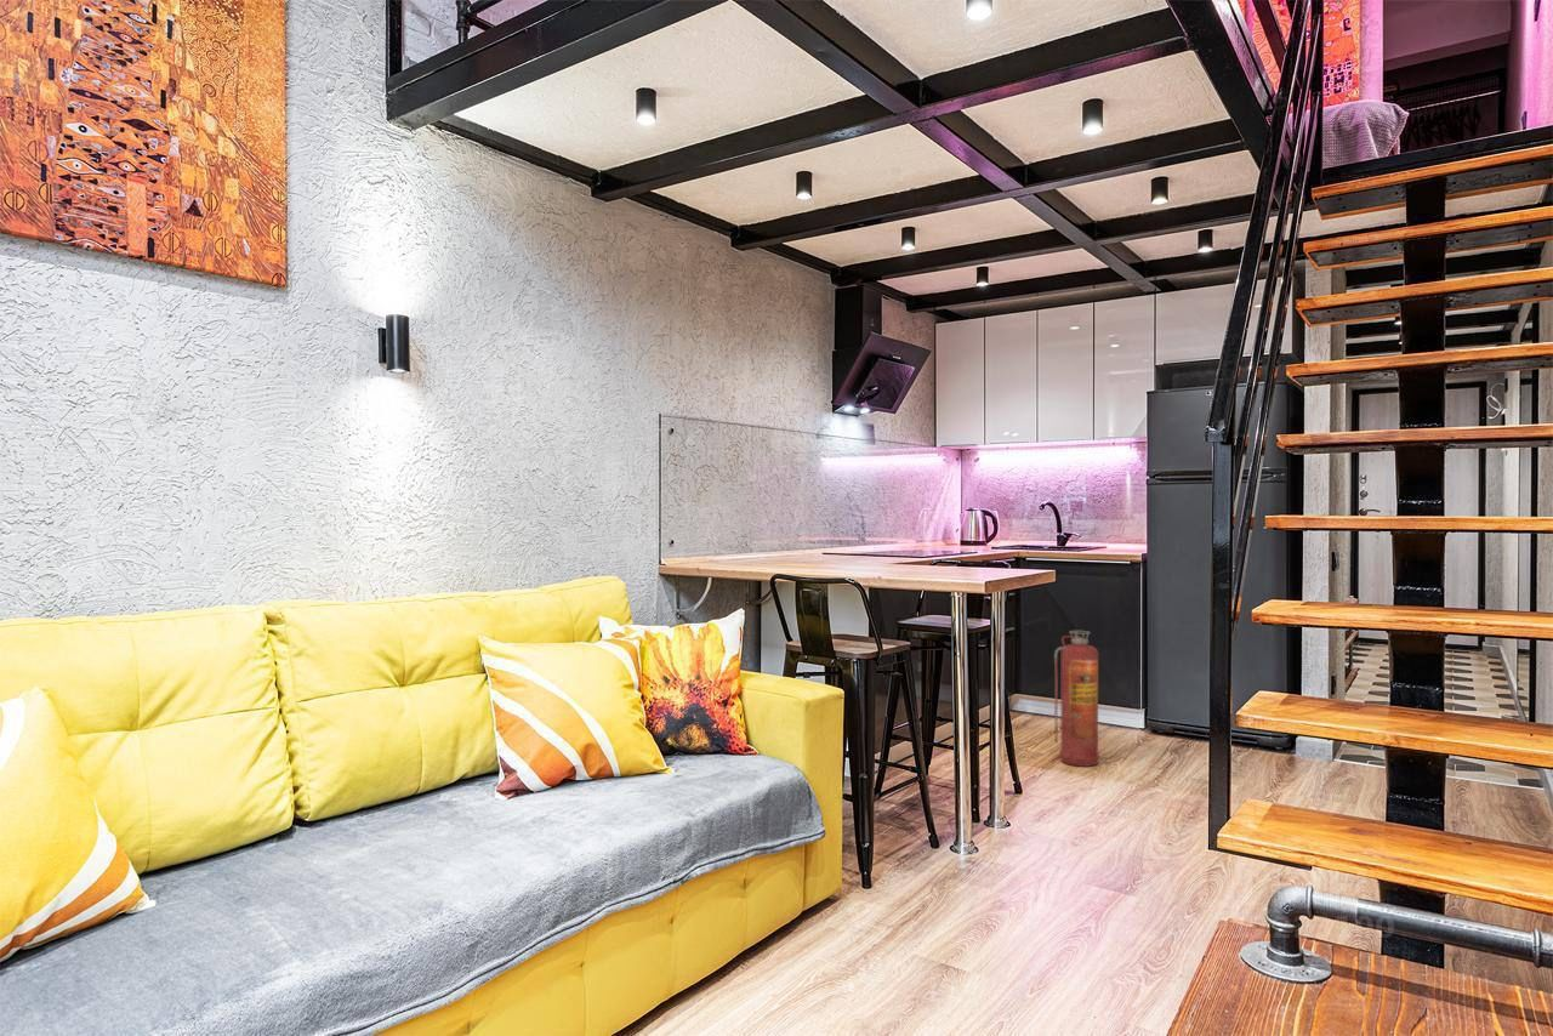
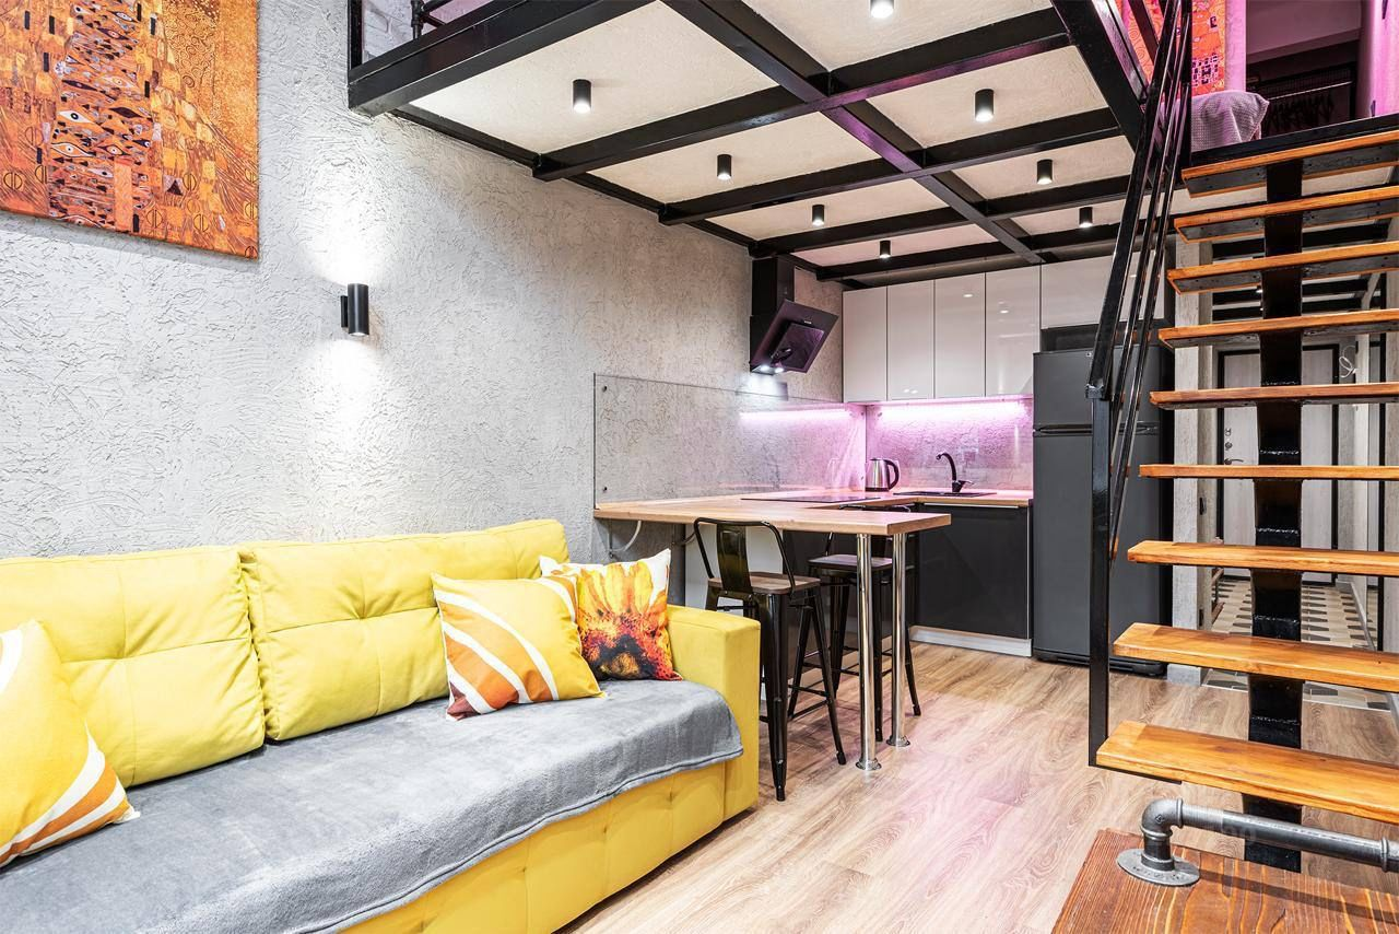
- fire extinguisher [1053,630,1100,768]
